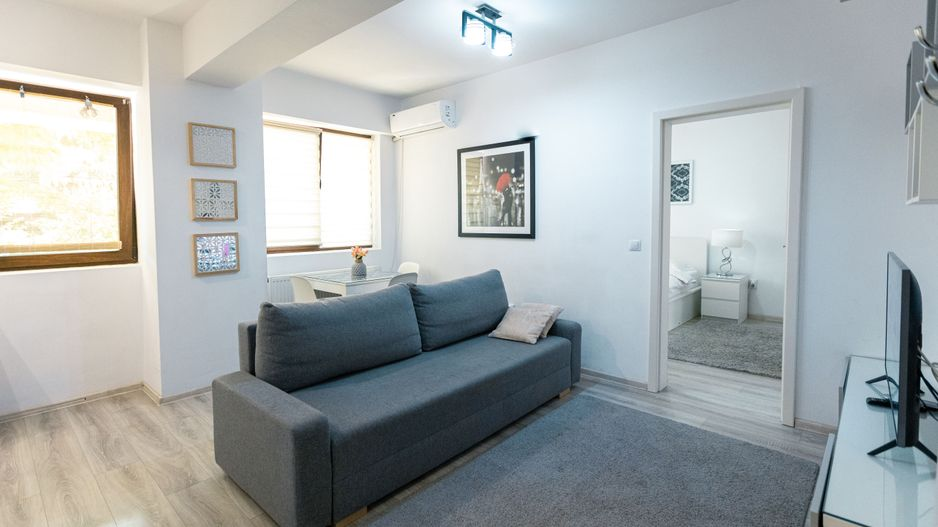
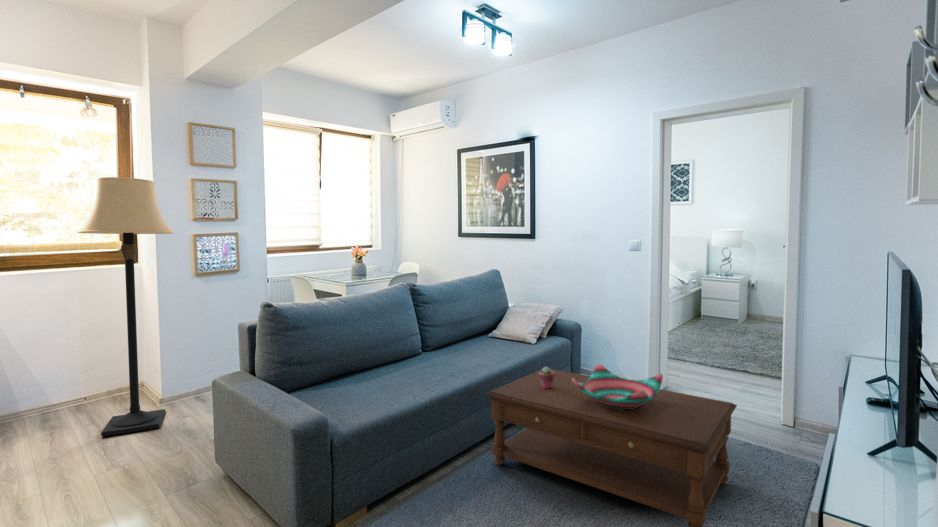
+ lamp [76,176,175,437]
+ decorative bowl [573,363,664,410]
+ potted succulent [538,365,555,389]
+ coffee table [484,368,738,527]
